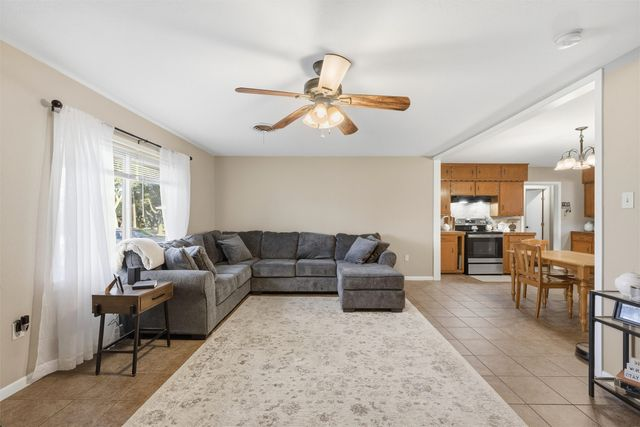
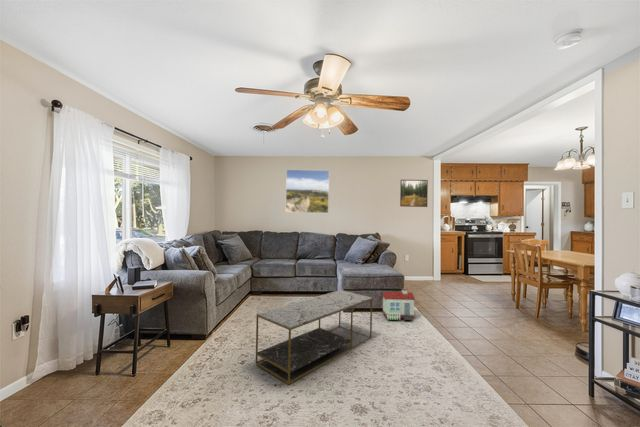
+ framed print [285,169,330,214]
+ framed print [399,179,429,208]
+ coffee table [255,289,373,385]
+ toy house [381,288,416,321]
